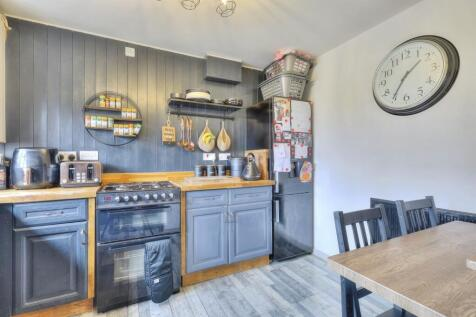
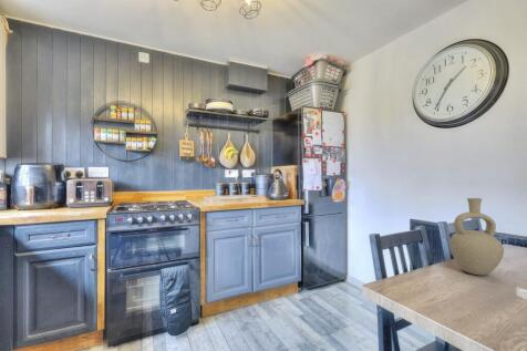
+ vase [448,197,505,277]
